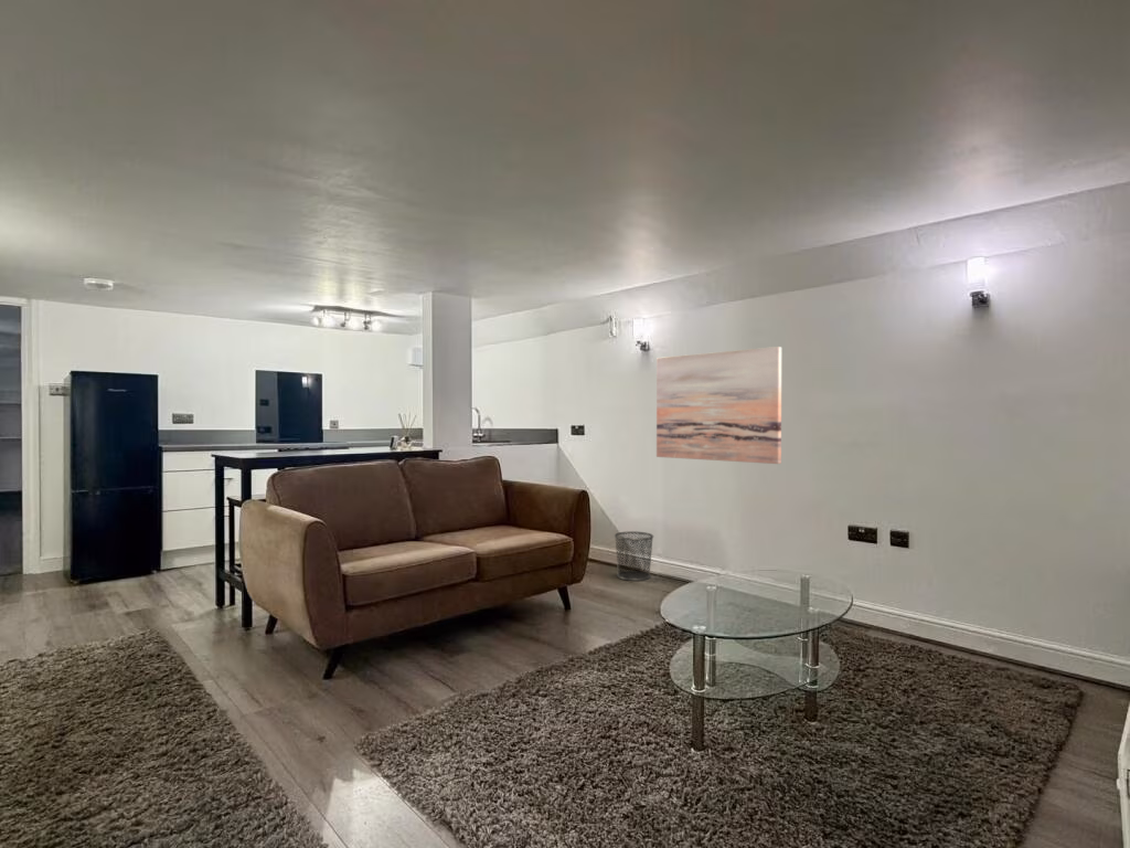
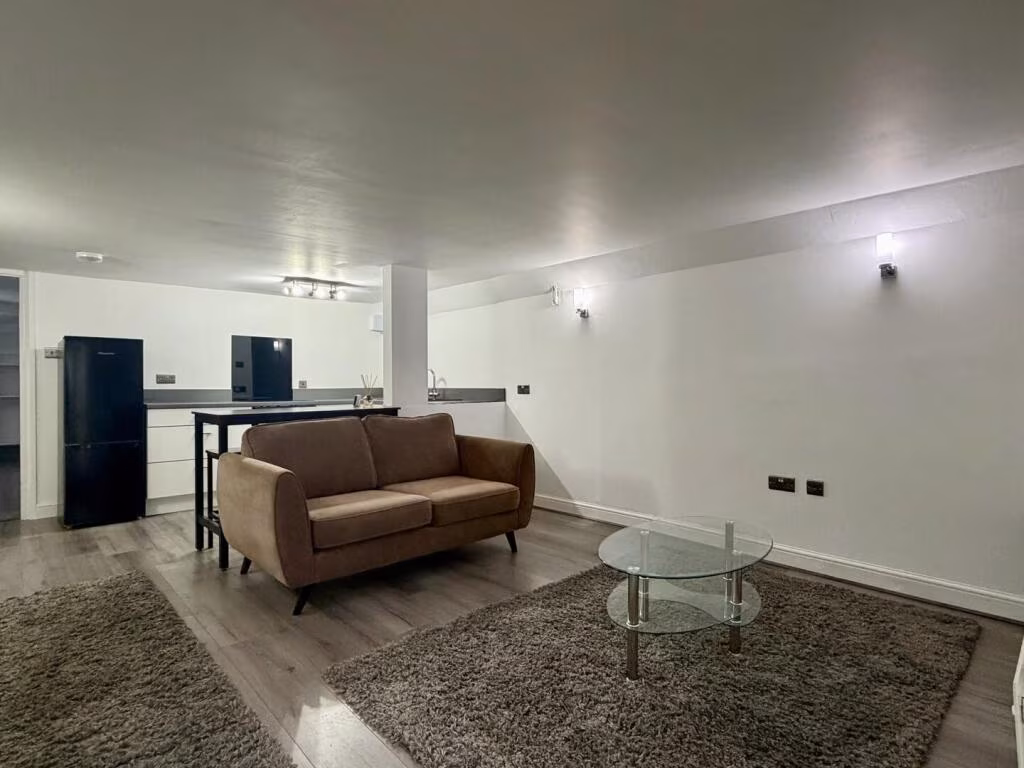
- wall art [655,346,782,465]
- waste bin [614,530,654,582]
